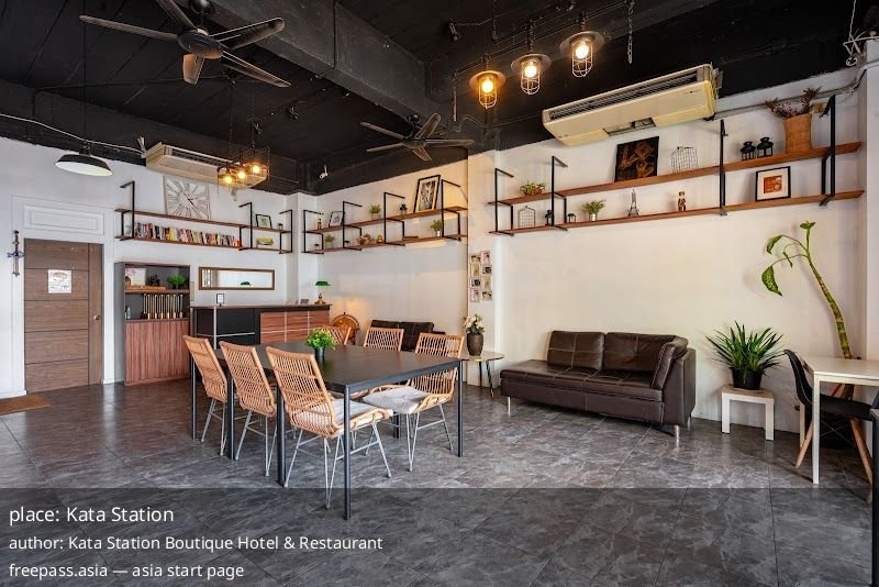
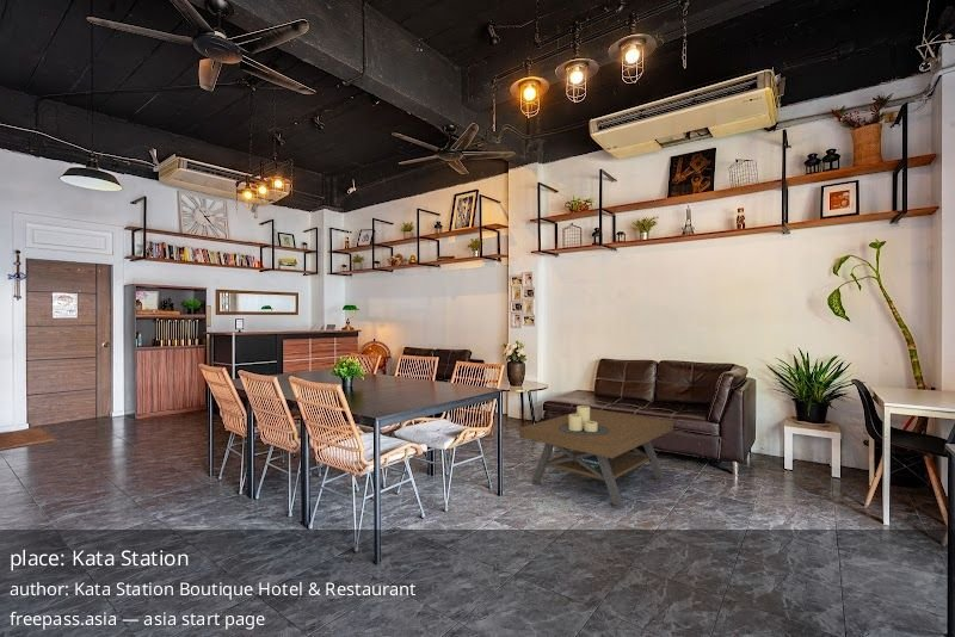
+ coffee table [518,404,674,511]
